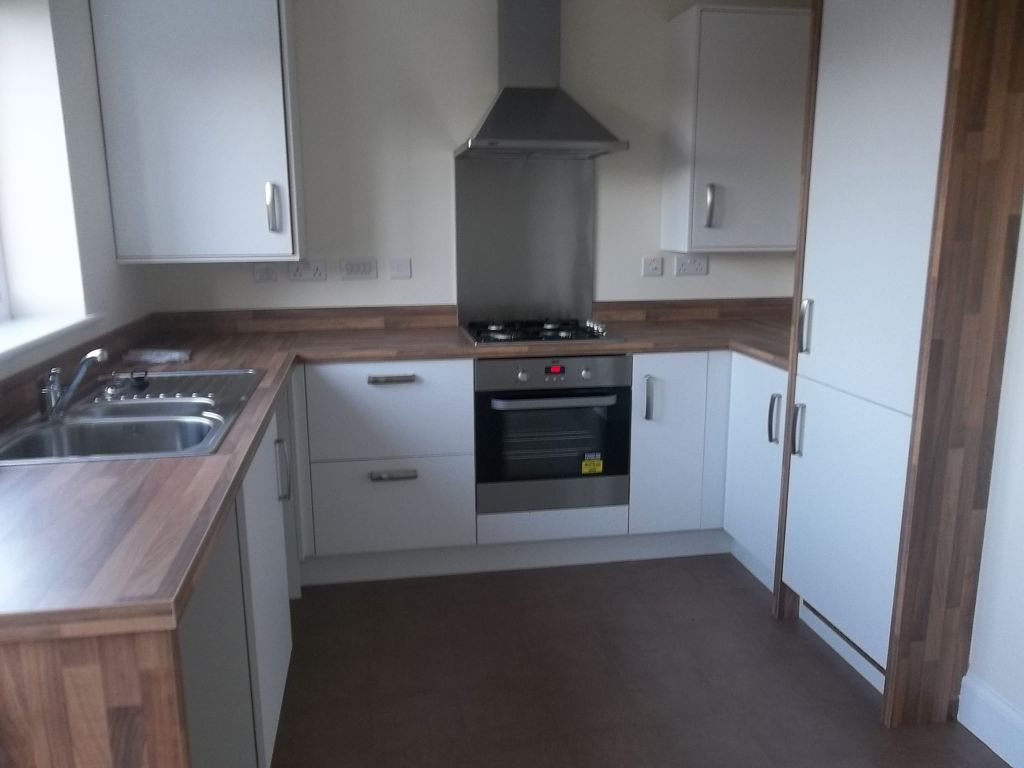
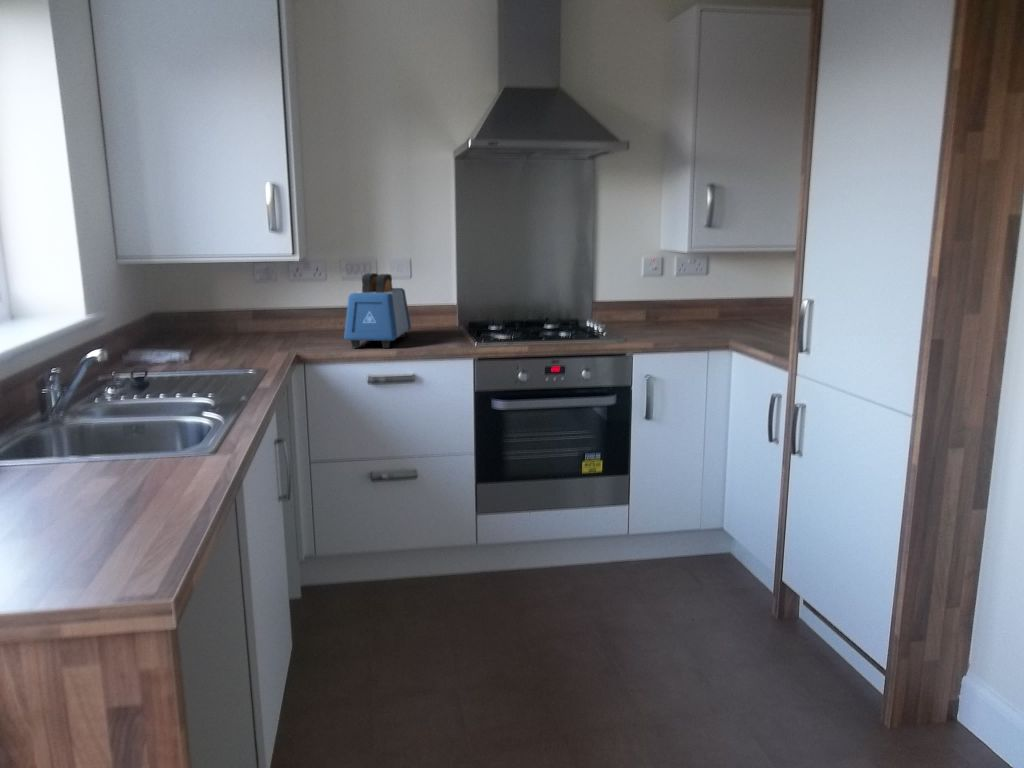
+ toaster [343,272,412,349]
